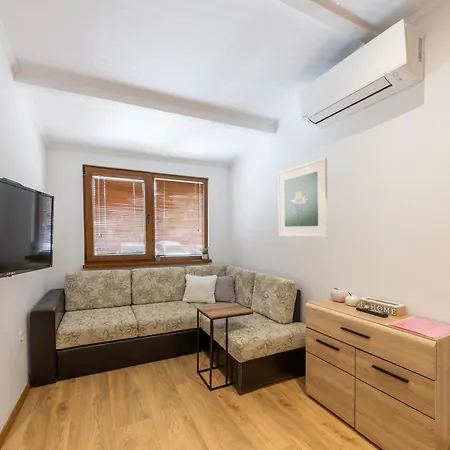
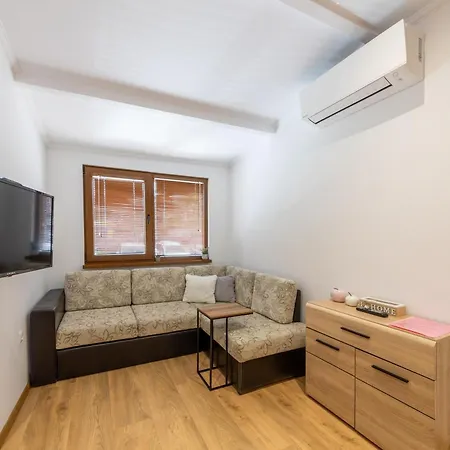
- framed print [277,156,329,239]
